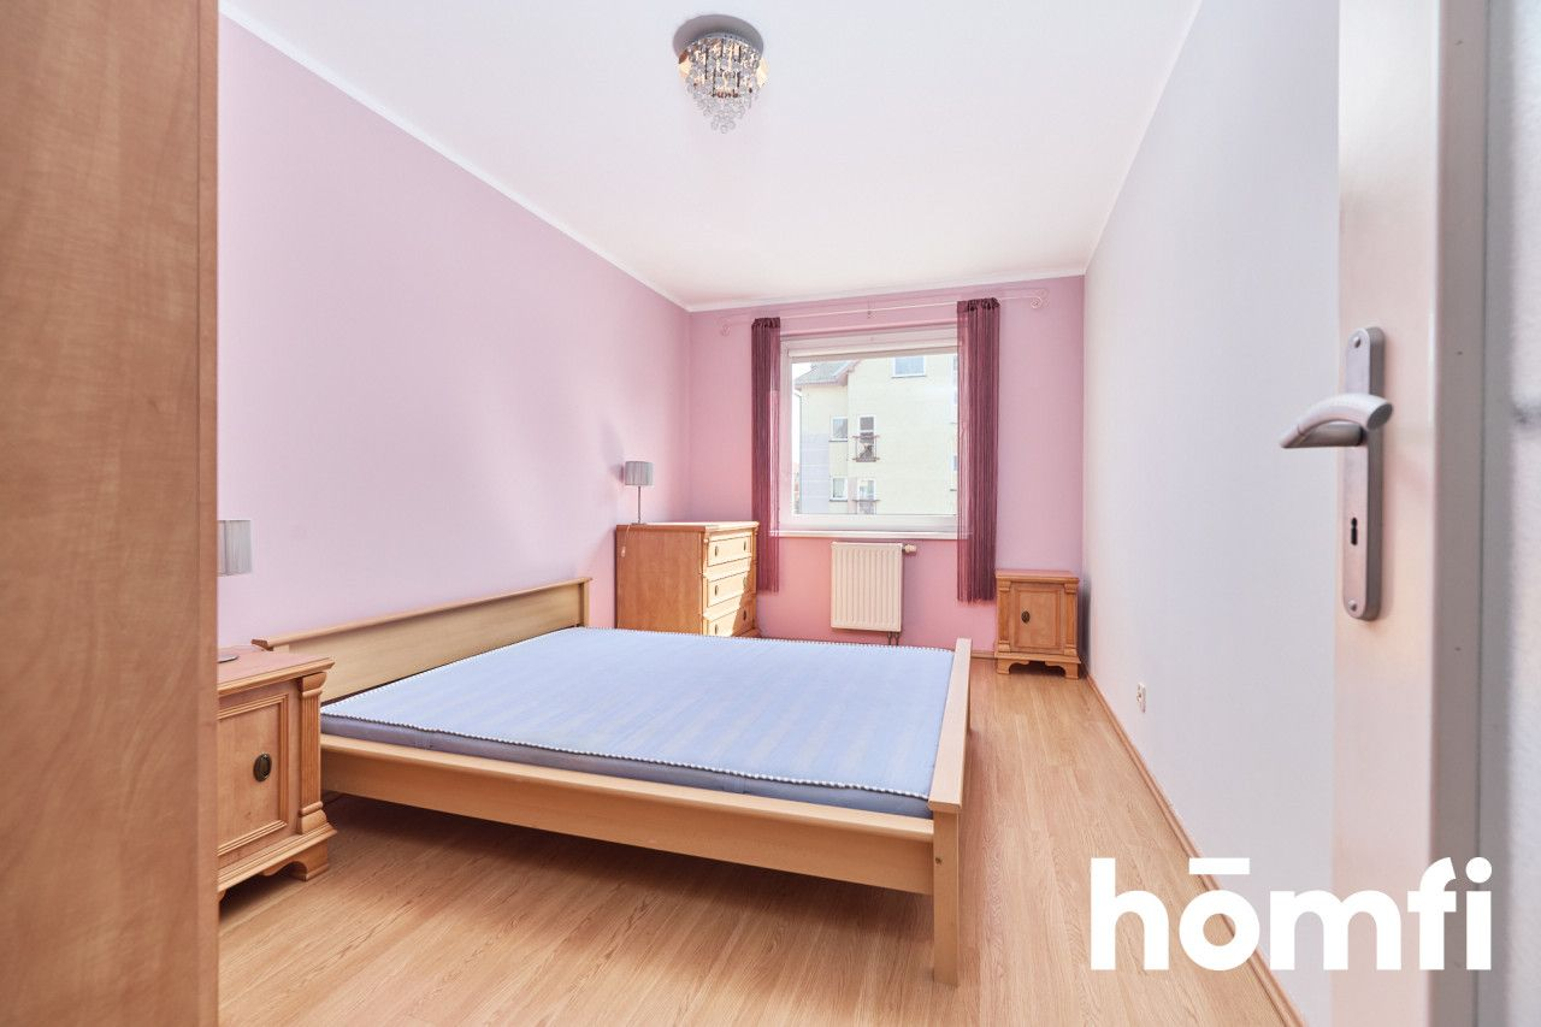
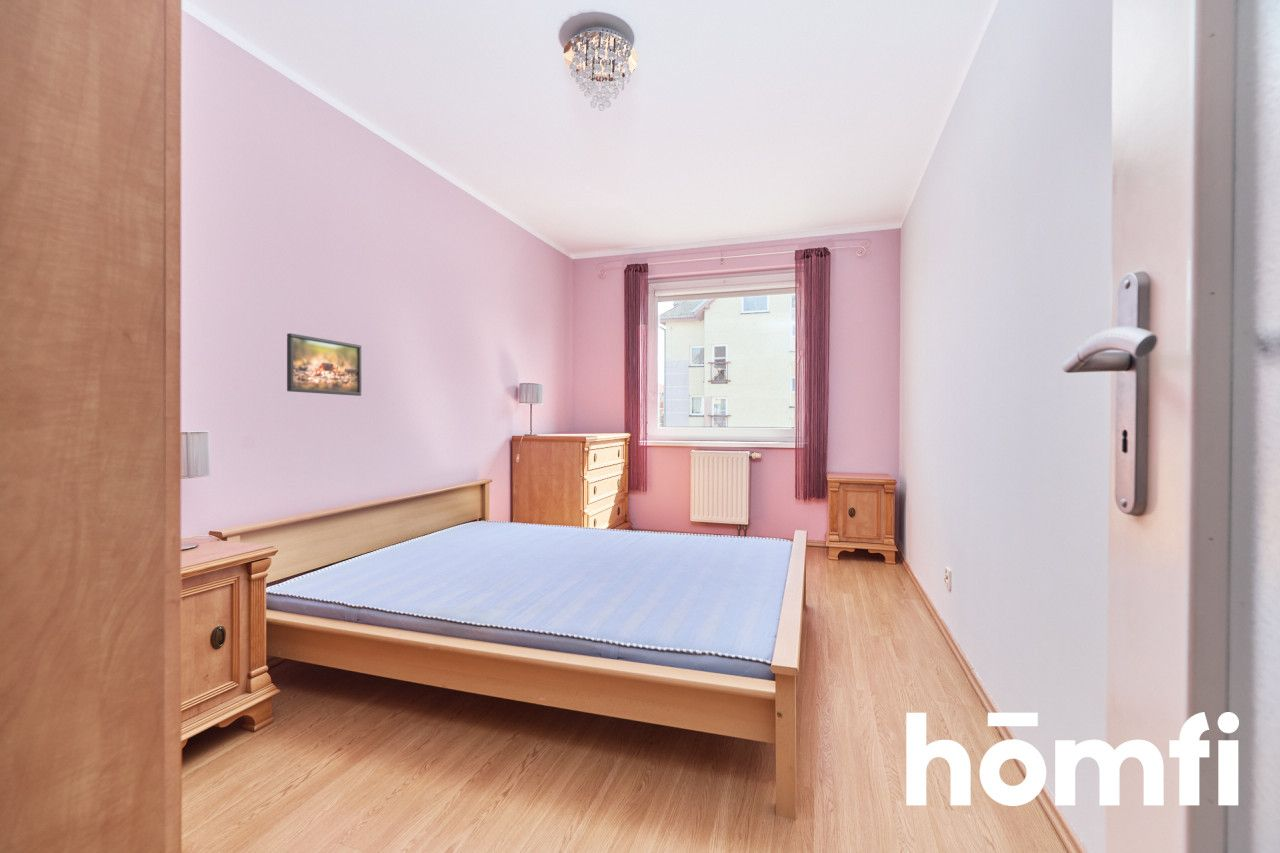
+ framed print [286,332,362,397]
